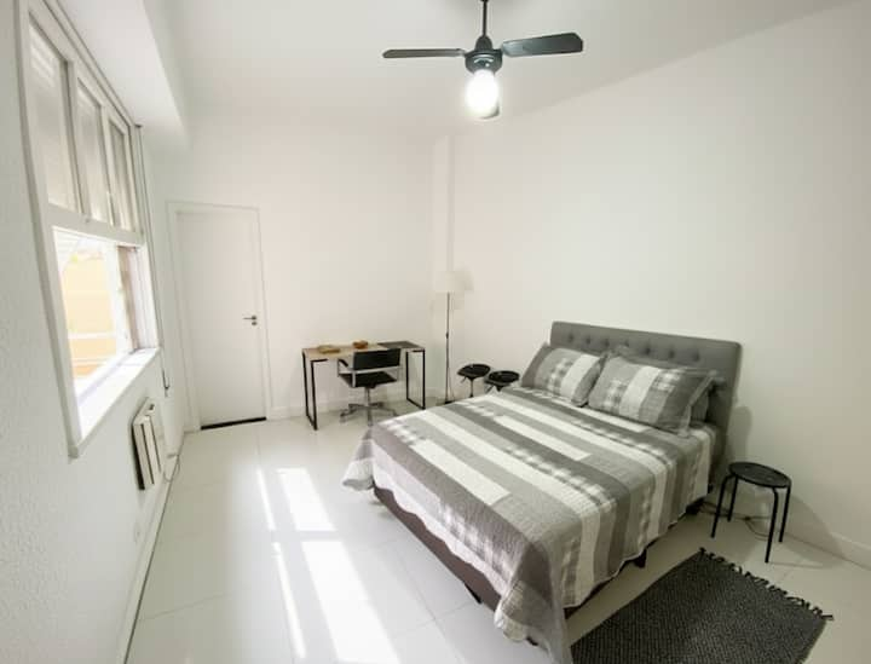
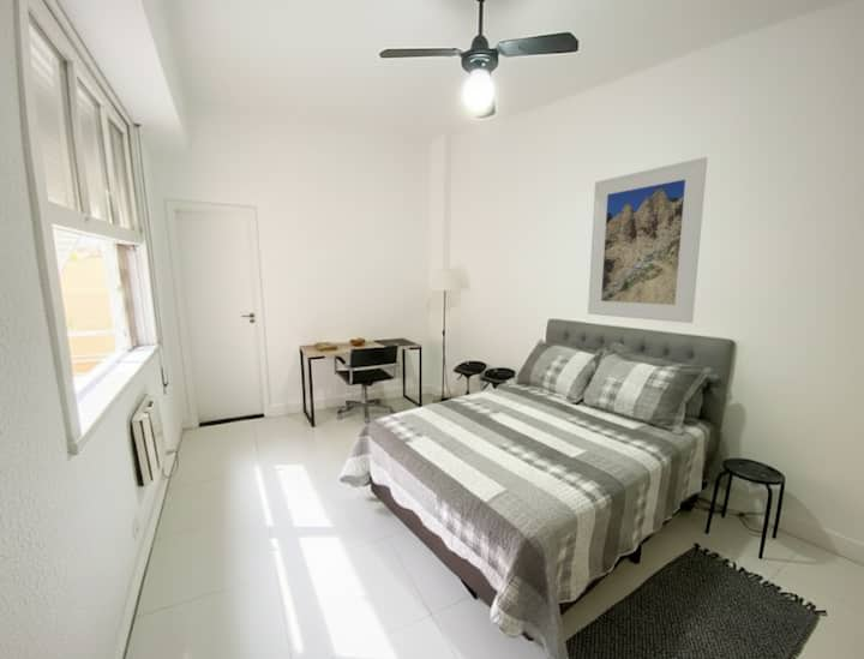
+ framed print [587,156,708,324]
